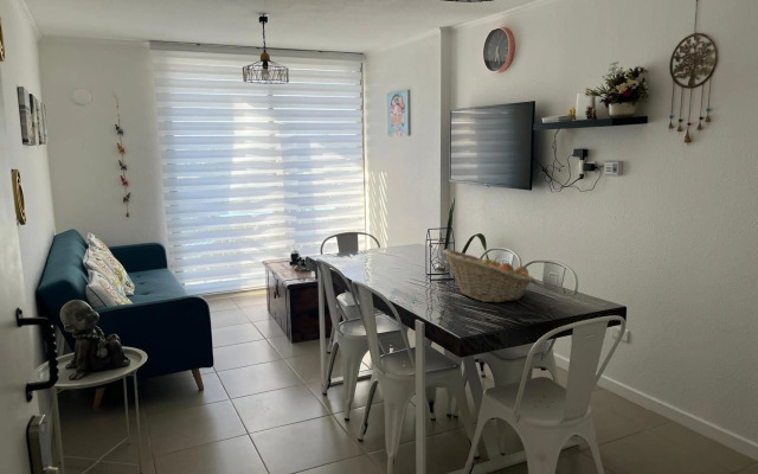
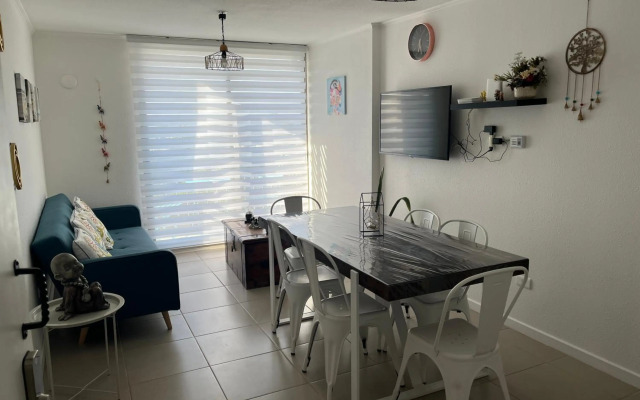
- fruit basket [442,248,535,303]
